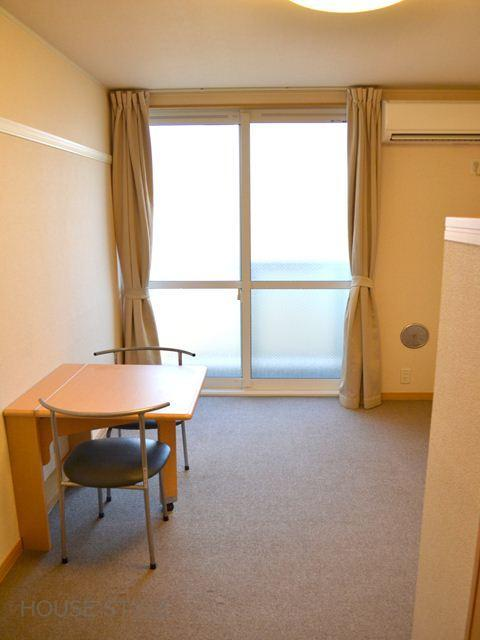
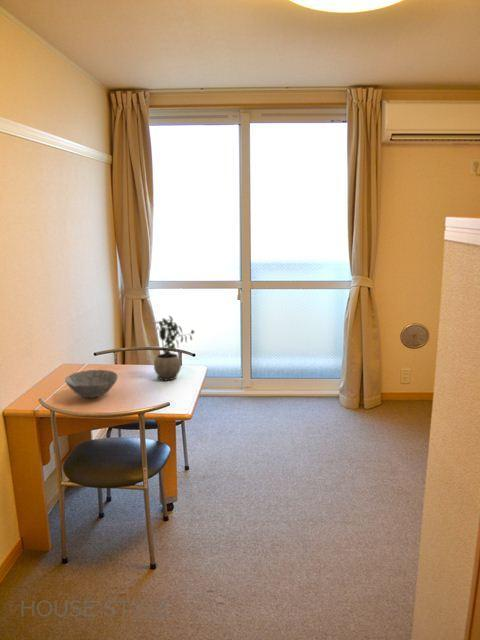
+ bowl [64,369,119,399]
+ potted plant [153,315,195,382]
